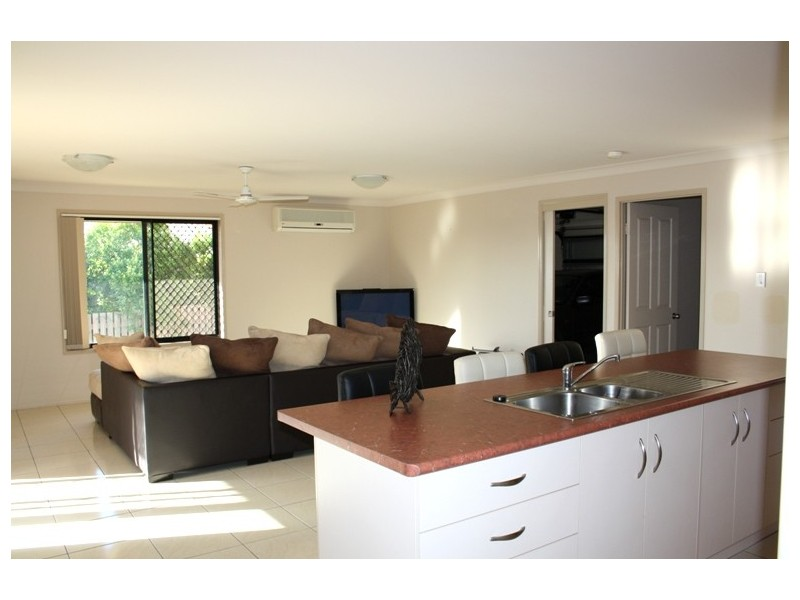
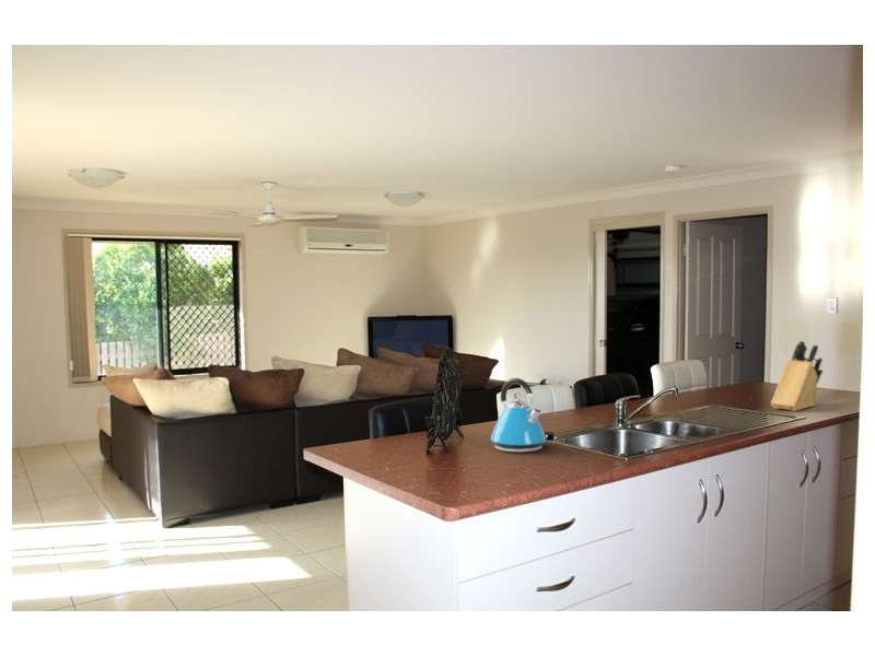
+ kettle [490,377,547,453]
+ knife block [770,340,824,412]
